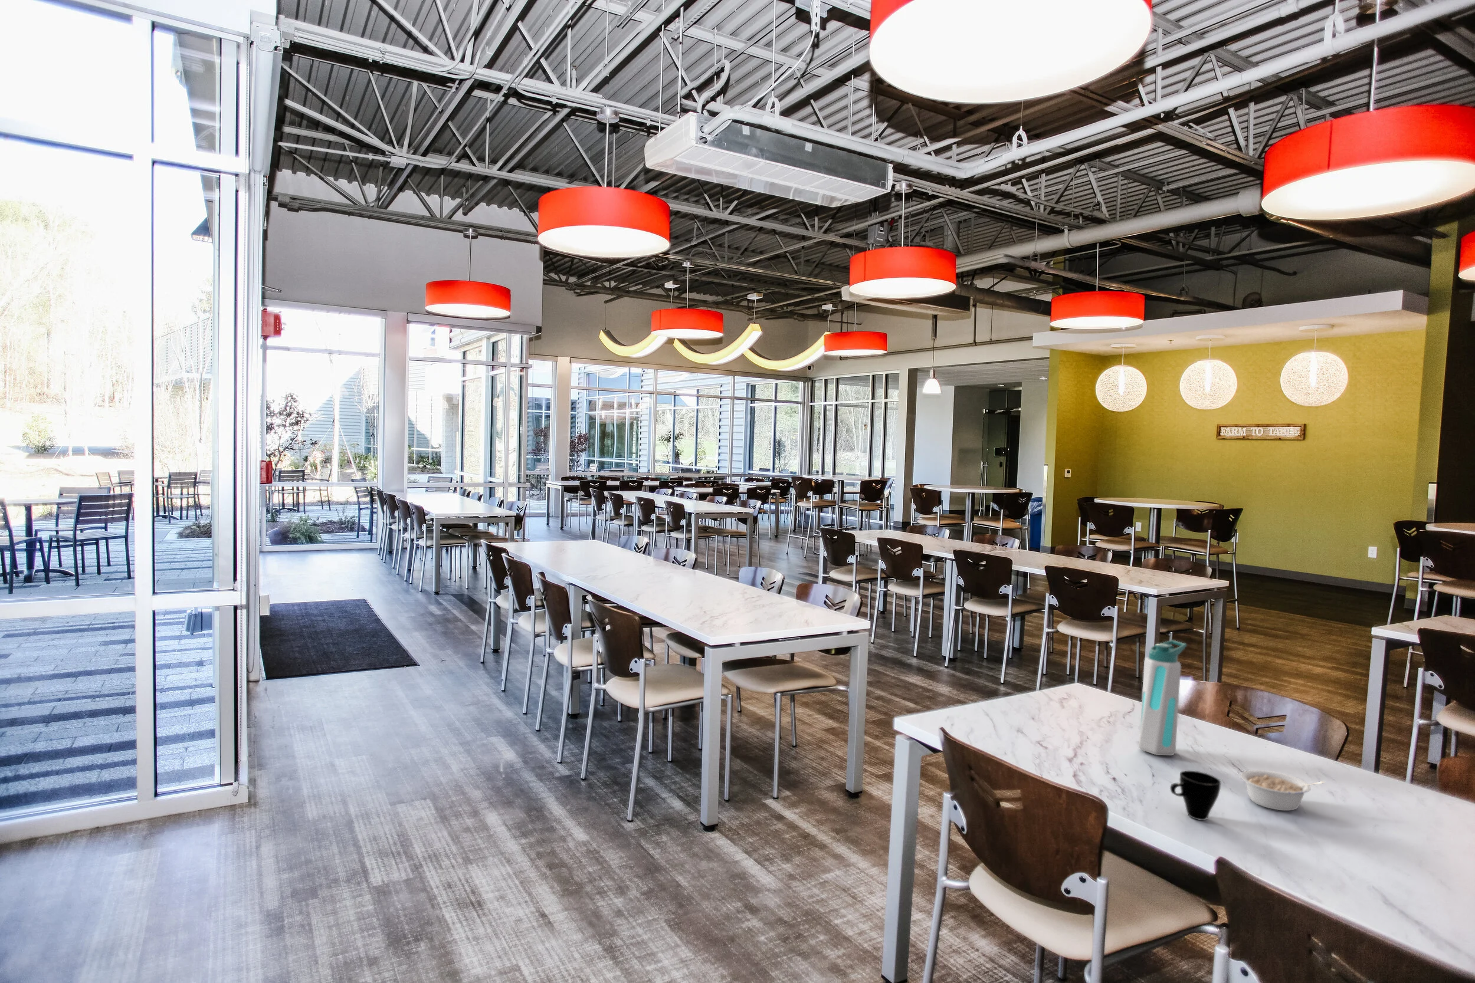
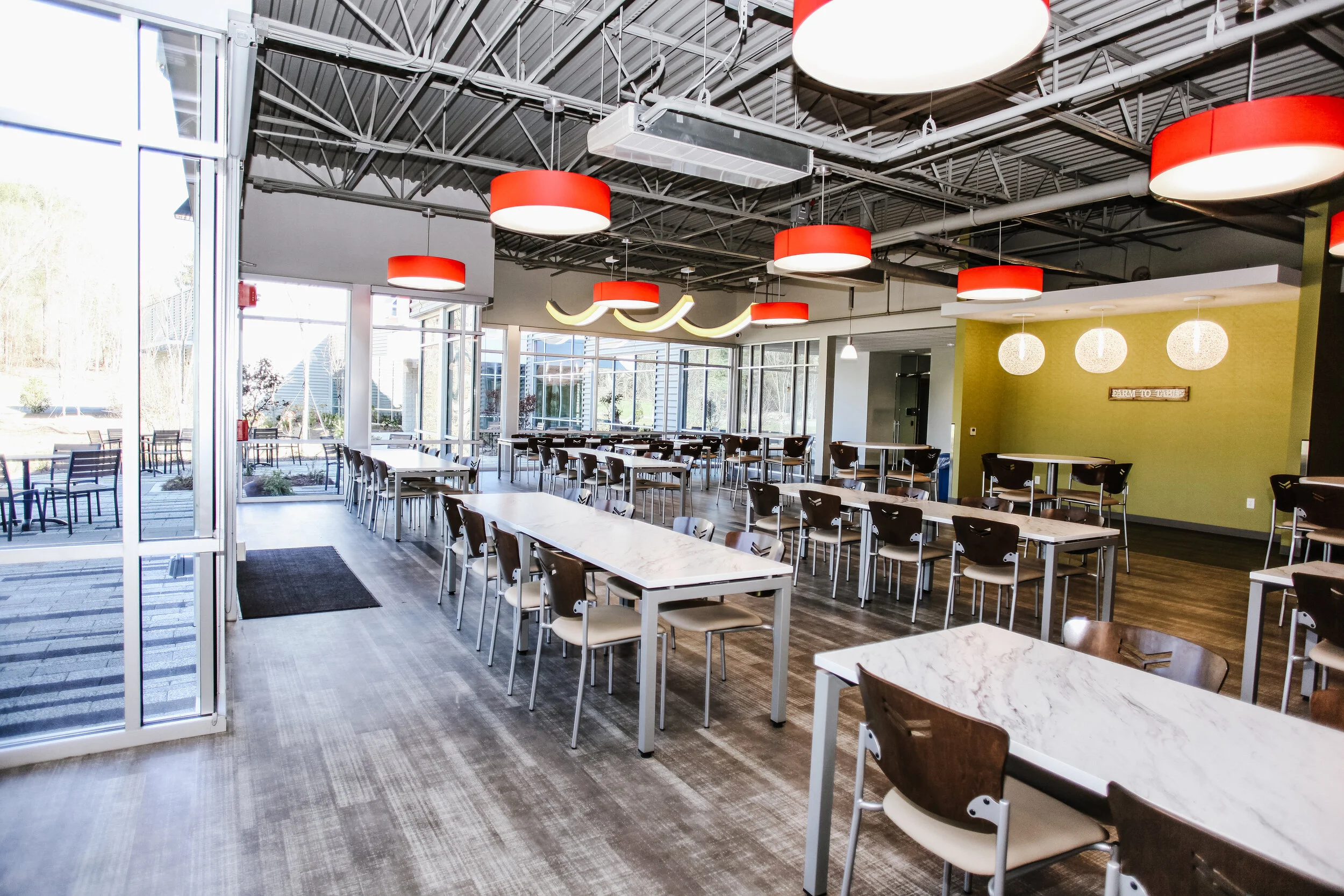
- legume [1240,769,1326,812]
- water bottle [1138,640,1187,756]
- cup [1170,770,1221,821]
